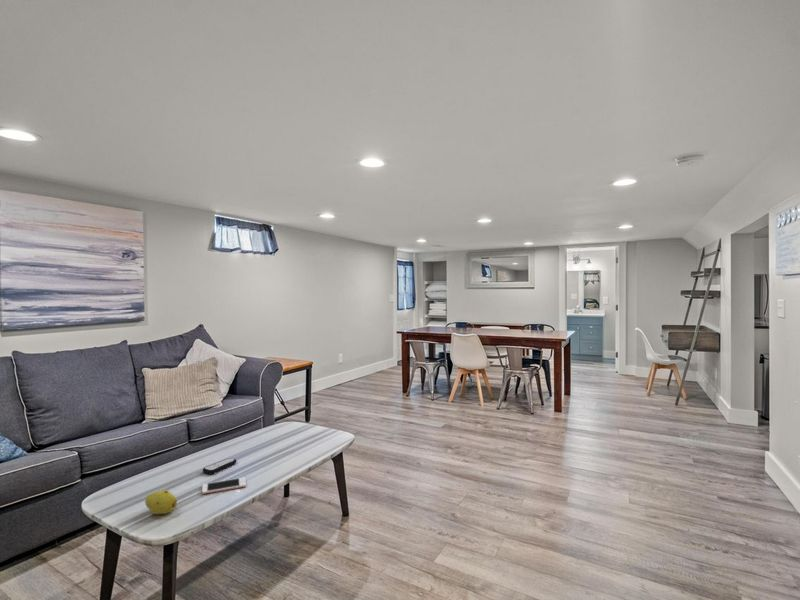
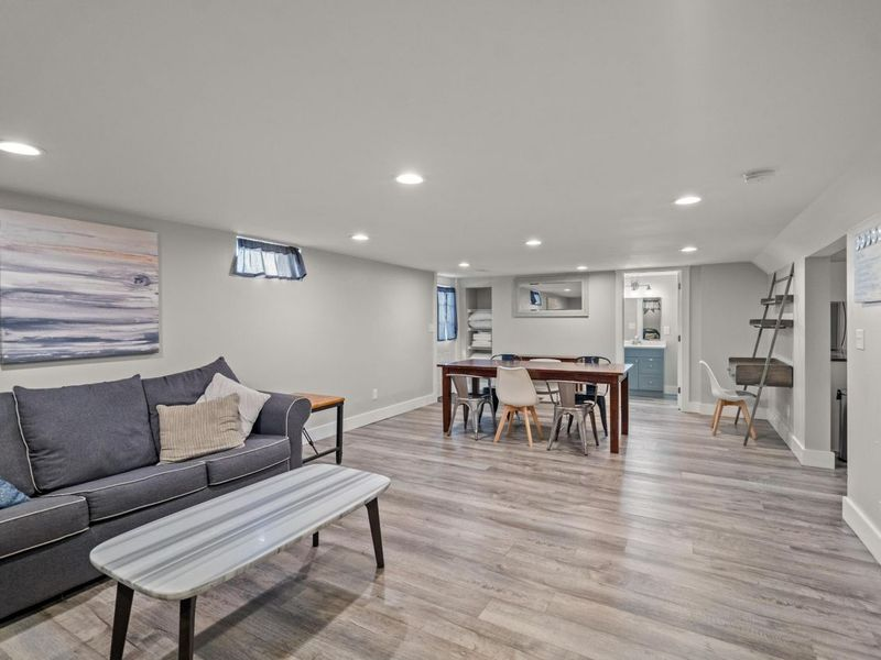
- fruit [144,489,178,515]
- remote control [202,457,237,475]
- cell phone [201,476,247,495]
